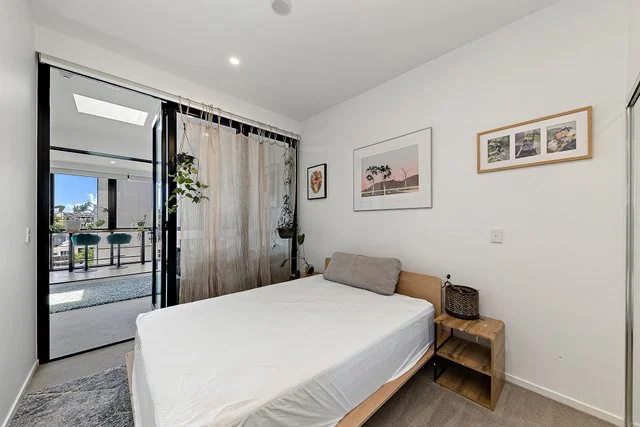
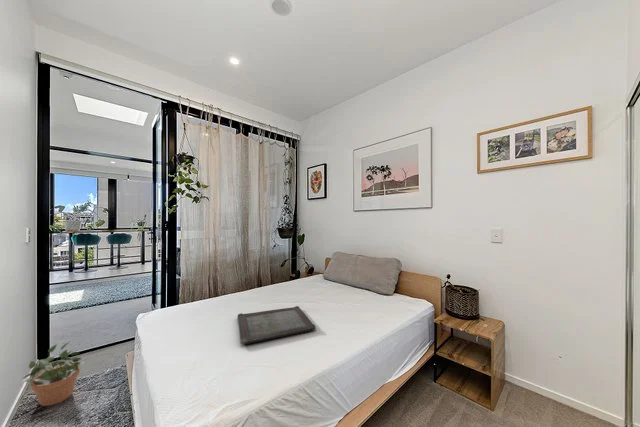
+ potted plant [21,341,85,407]
+ serving tray [236,305,316,346]
